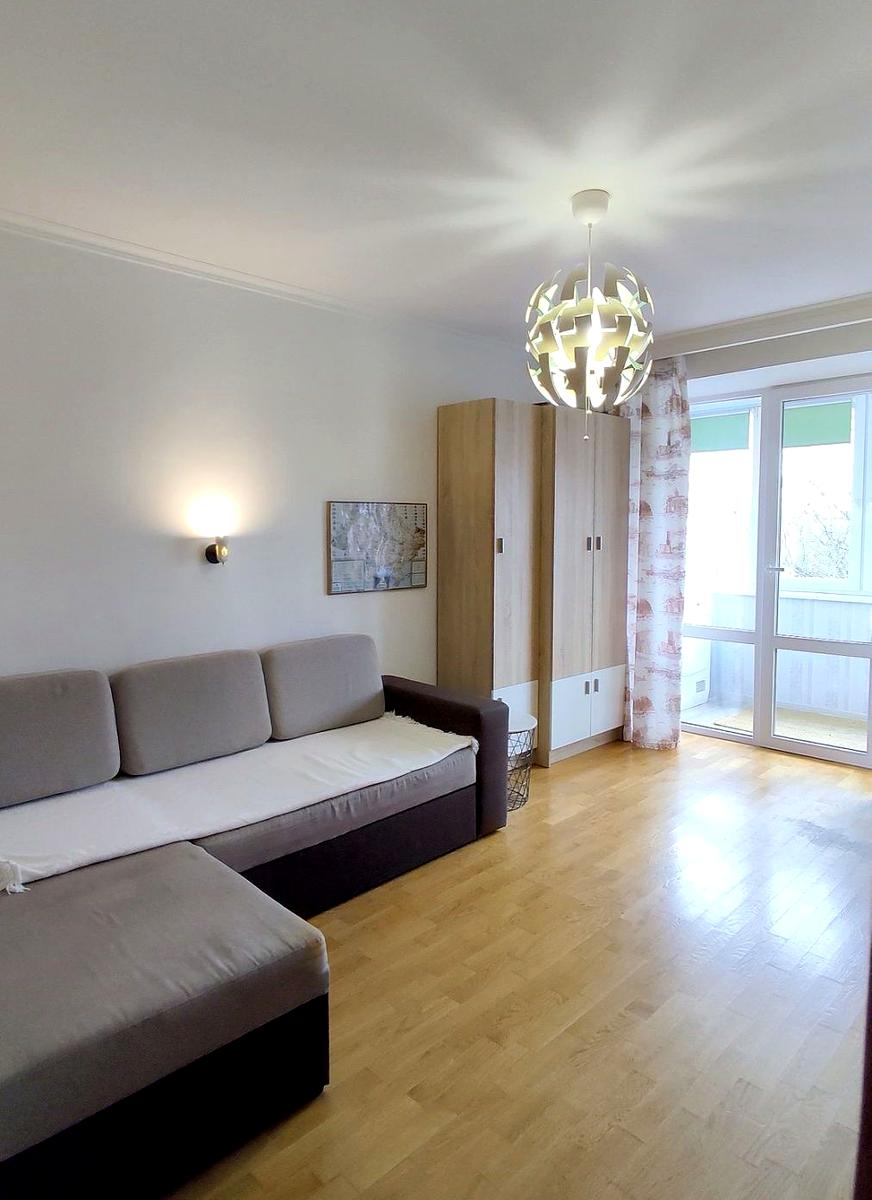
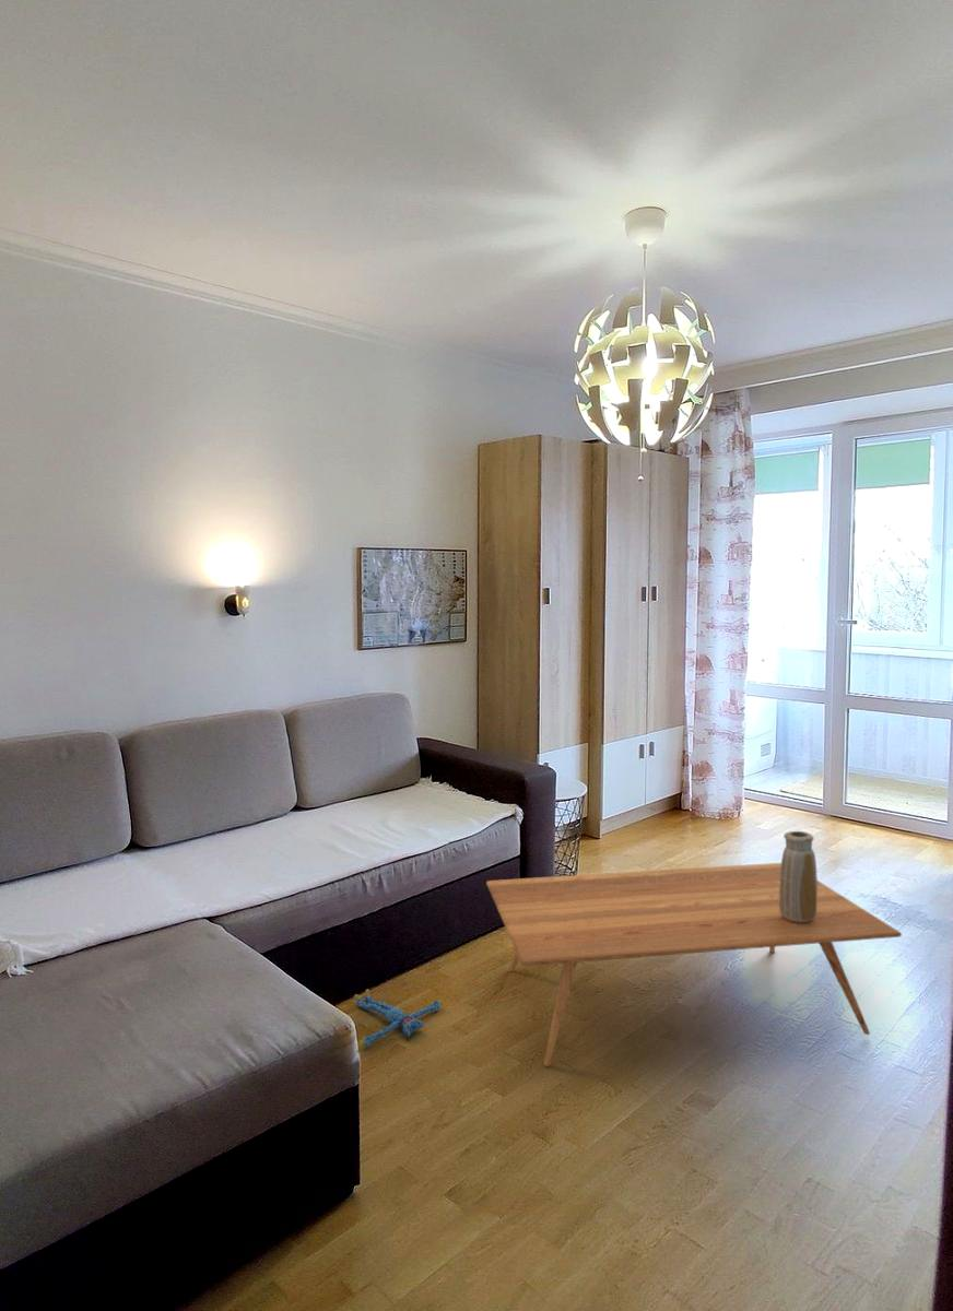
+ vase [779,830,819,922]
+ plush toy [353,988,444,1048]
+ coffee table [485,862,903,1067]
